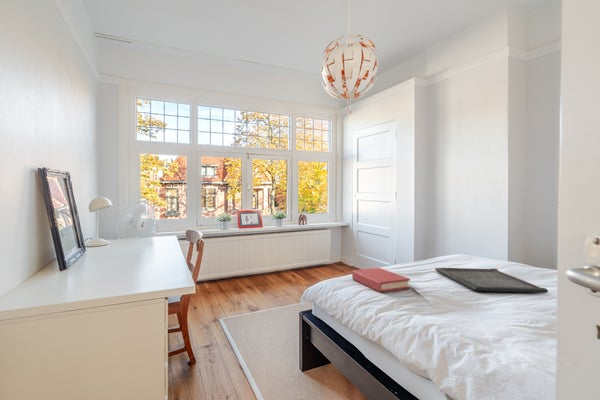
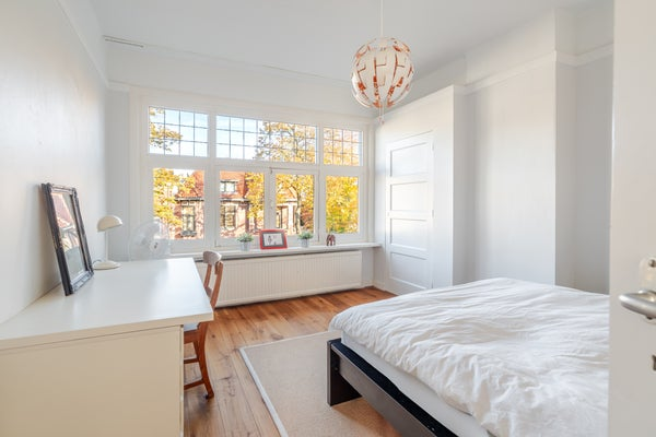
- hardback book [351,267,411,293]
- serving tray [434,267,549,294]
